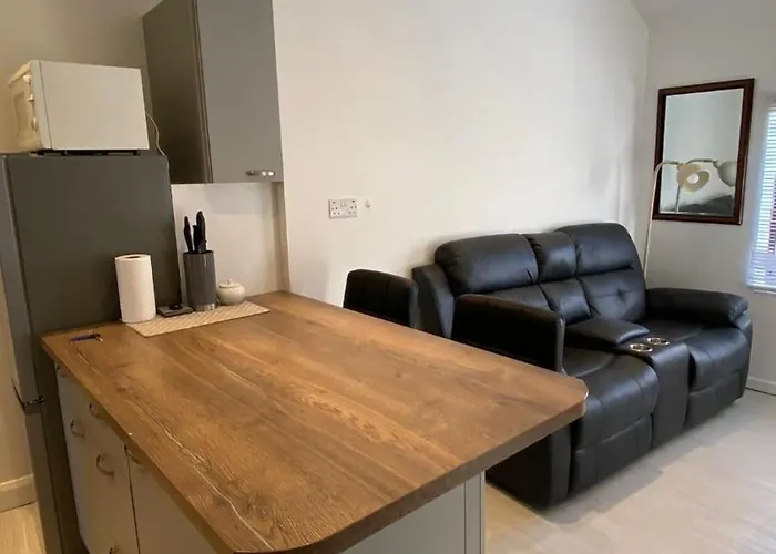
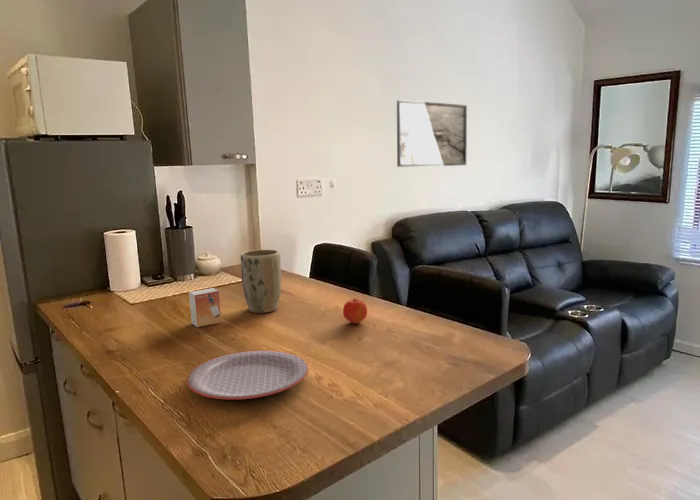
+ plate [186,350,309,401]
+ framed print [396,99,468,168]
+ small box [188,287,222,328]
+ apple [342,297,368,325]
+ plant pot [240,249,282,314]
